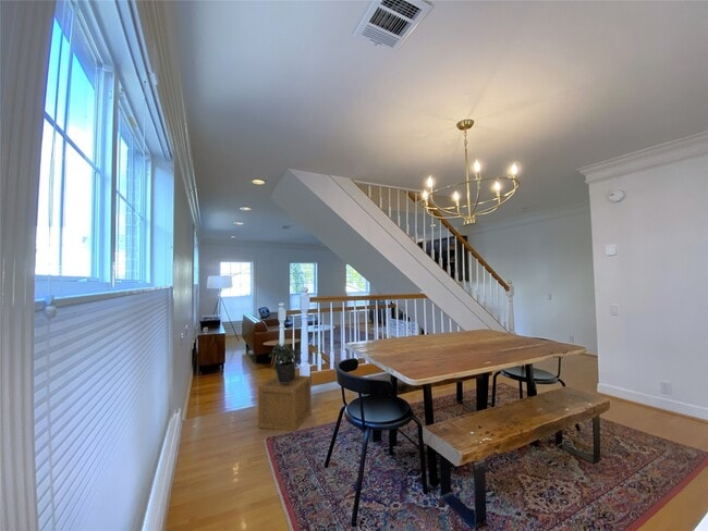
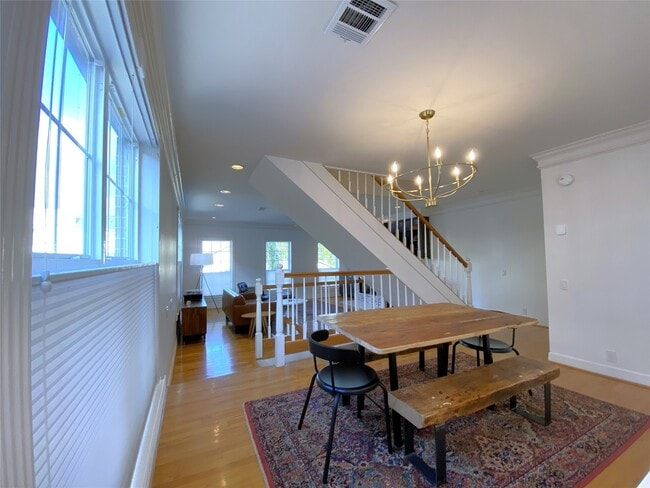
- potted plant [268,342,303,383]
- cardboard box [257,374,313,432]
